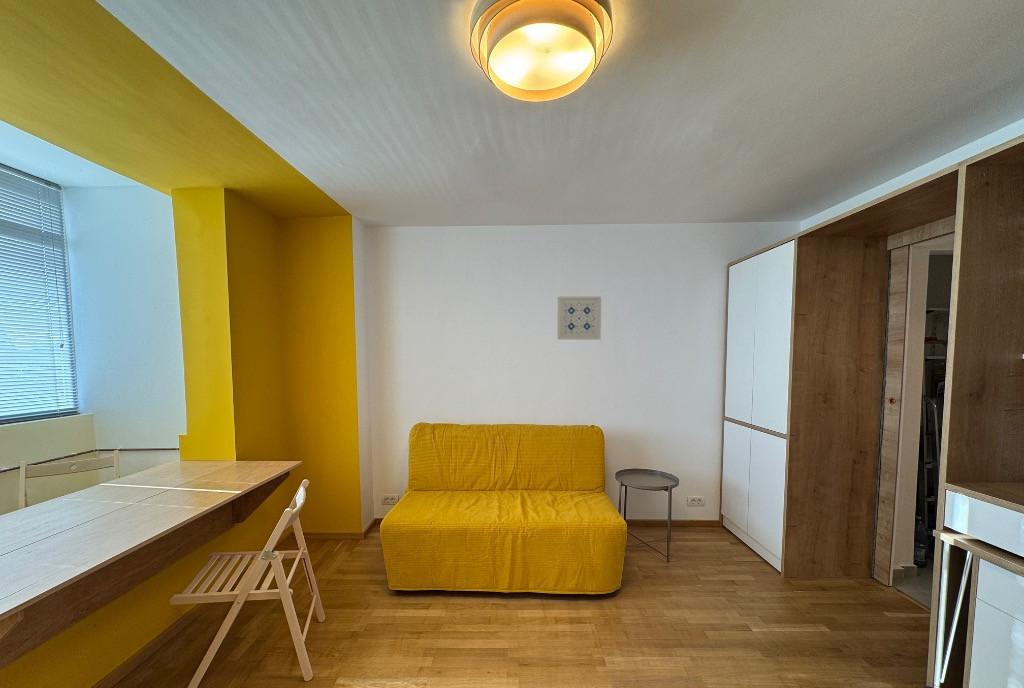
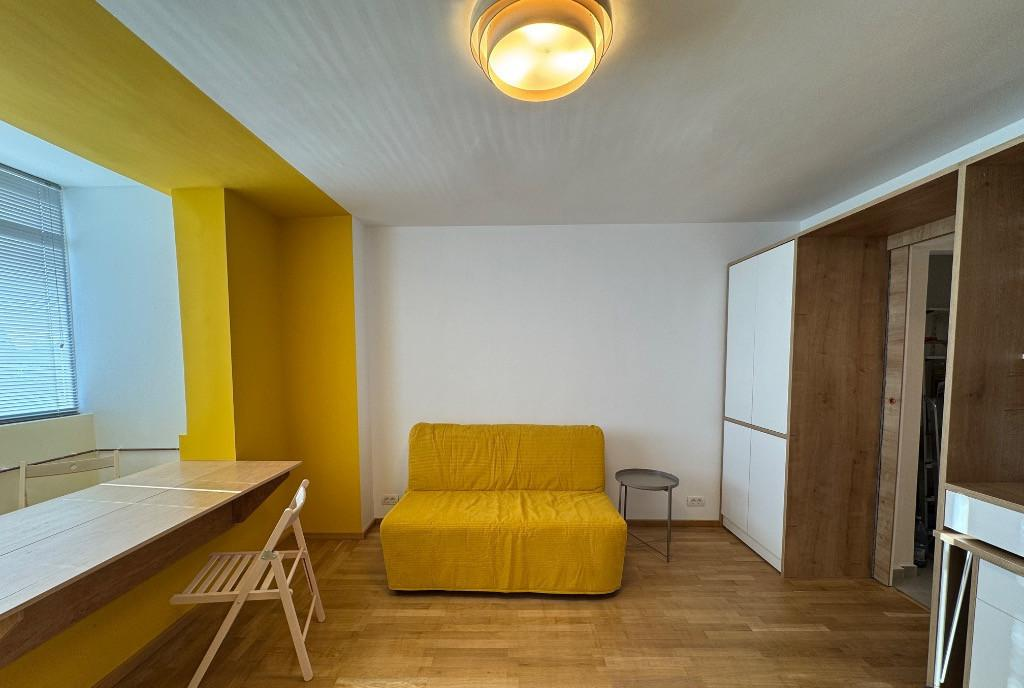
- wall art [556,296,602,341]
